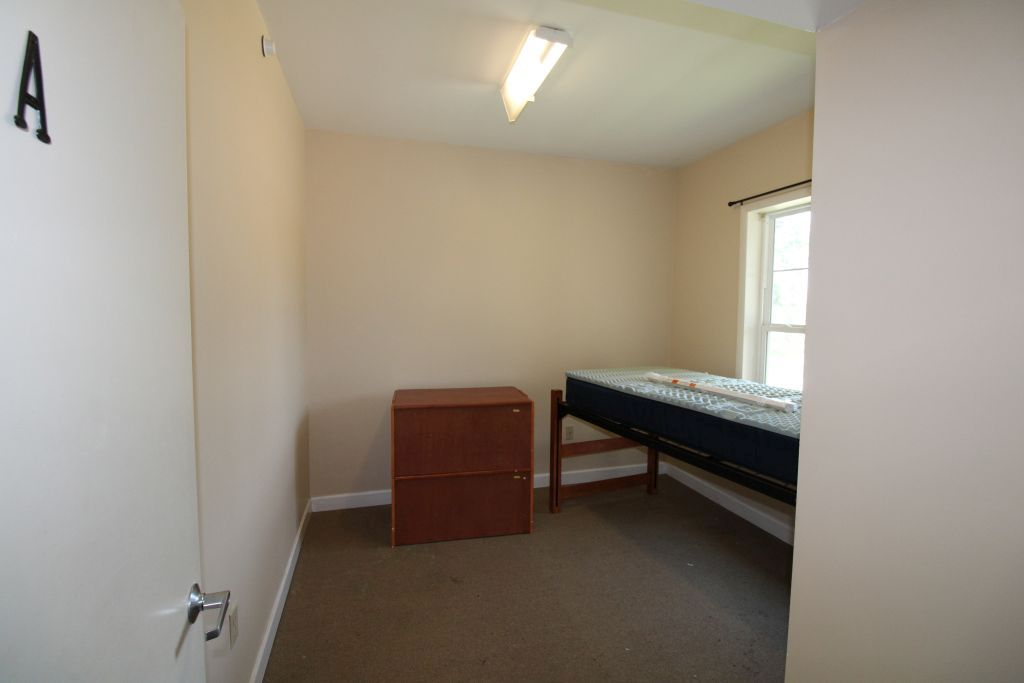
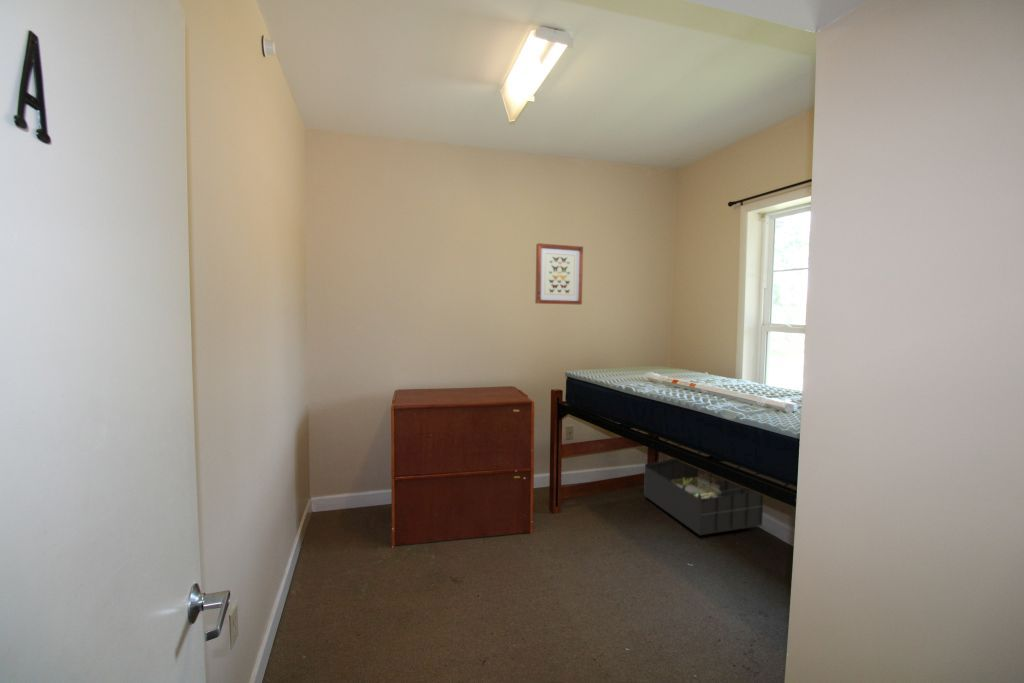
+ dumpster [643,457,764,536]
+ wall art [534,242,584,306]
